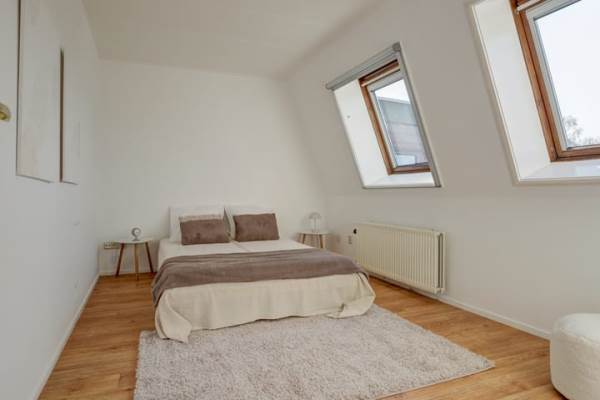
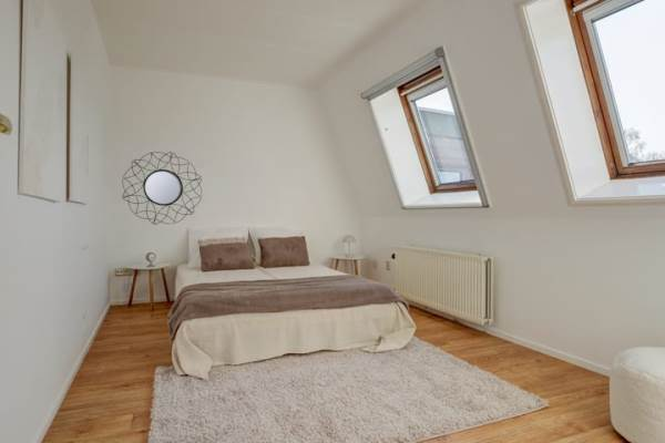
+ home mirror [121,151,203,226]
